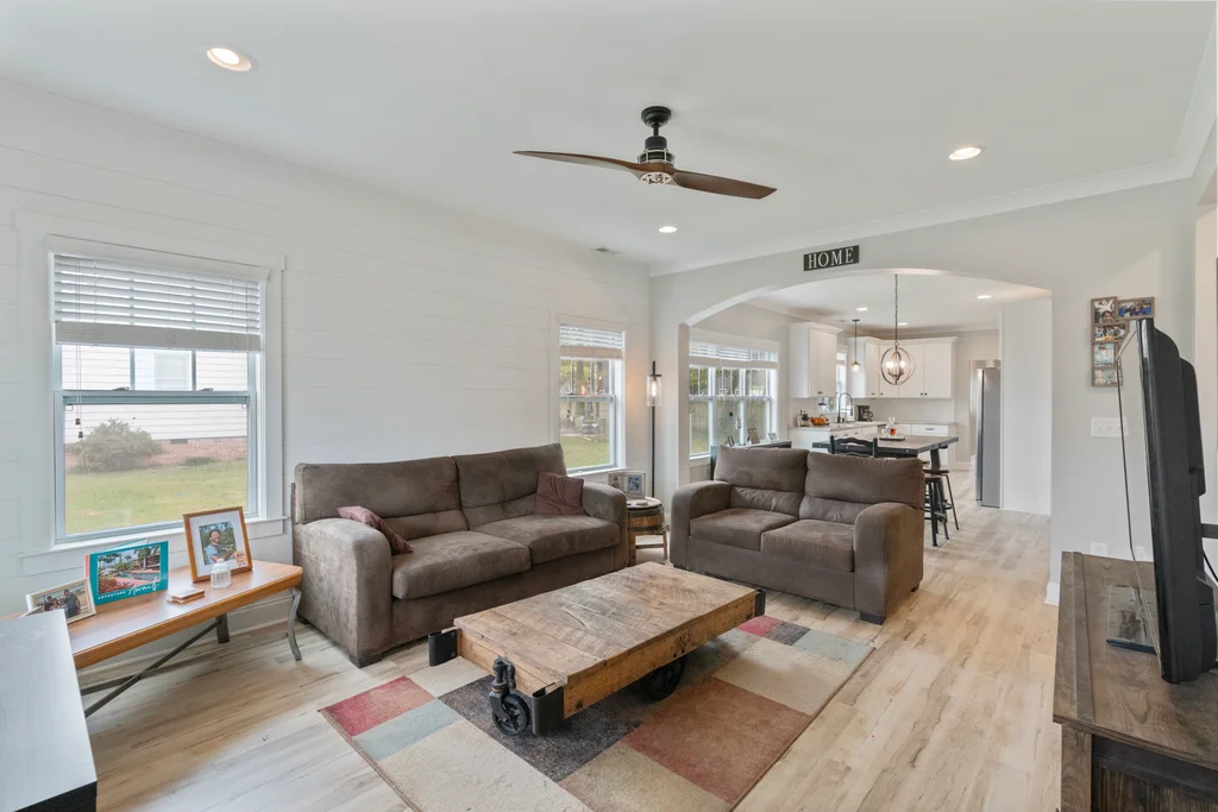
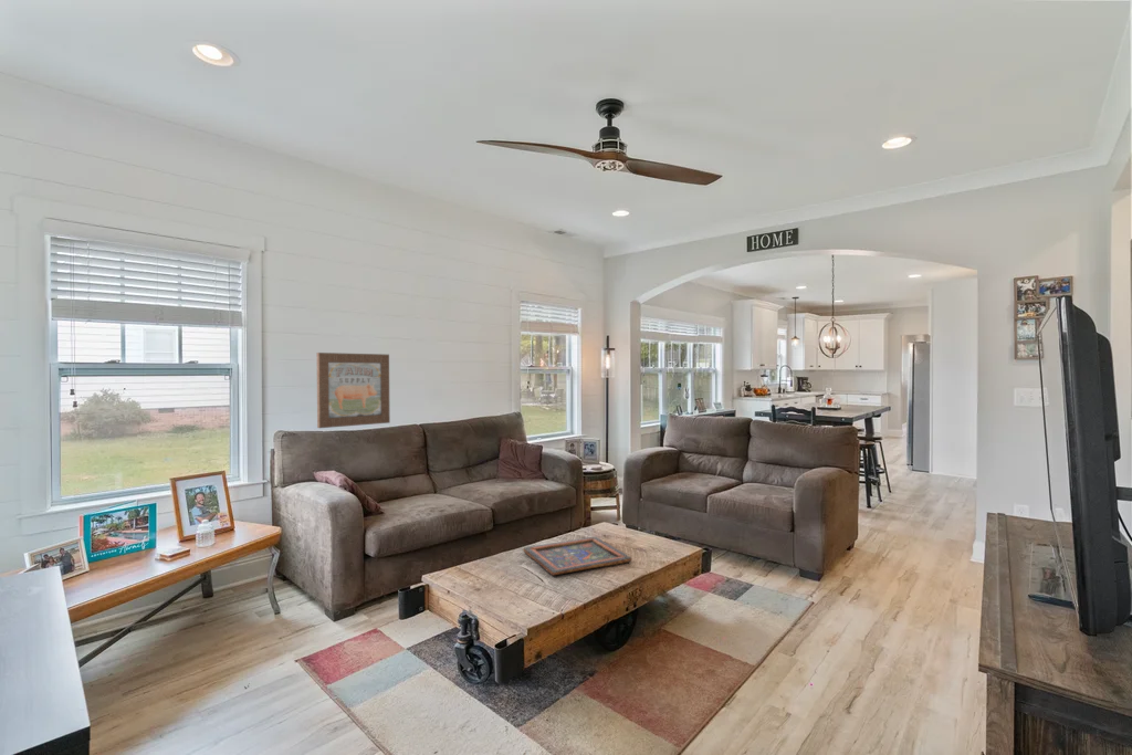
+ painted panel [522,536,633,577]
+ wall art [316,352,391,429]
